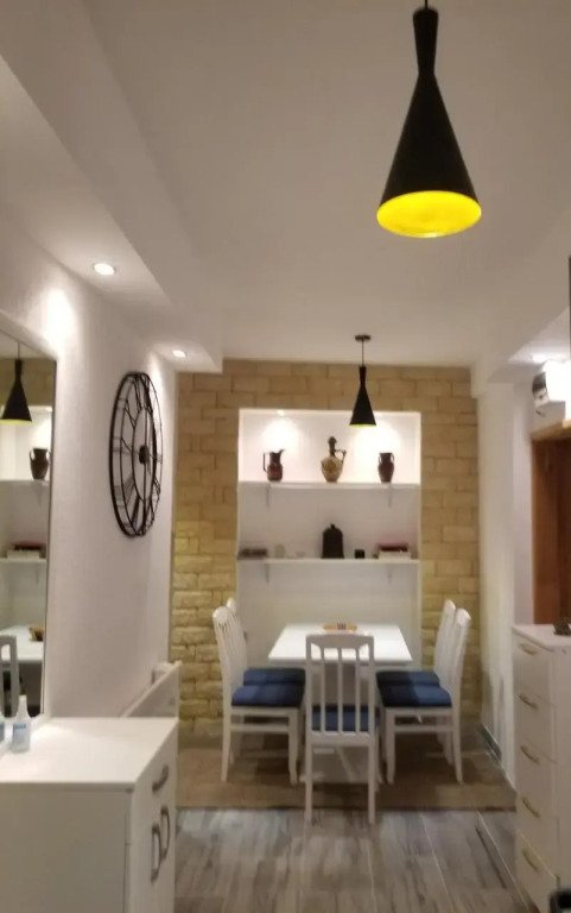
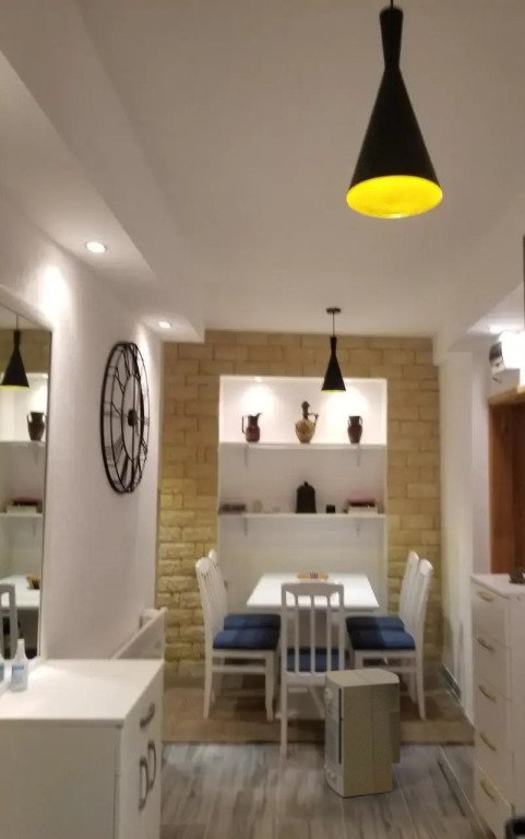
+ air purifier [323,667,402,799]
